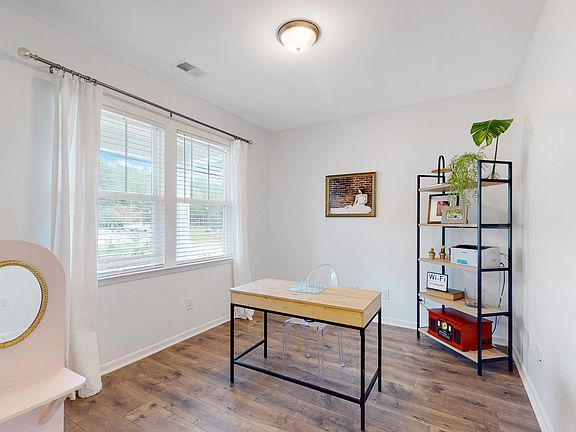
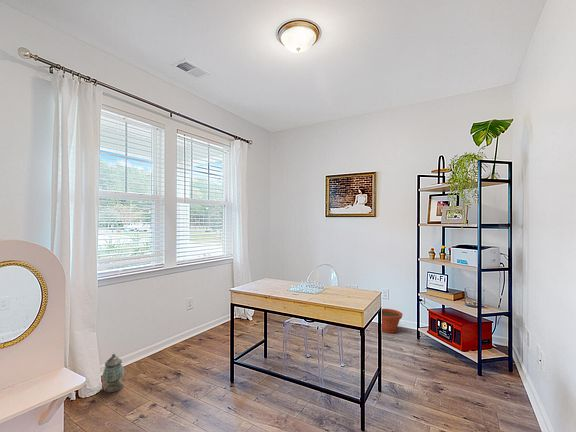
+ plant pot [381,308,404,334]
+ lantern [102,353,125,393]
